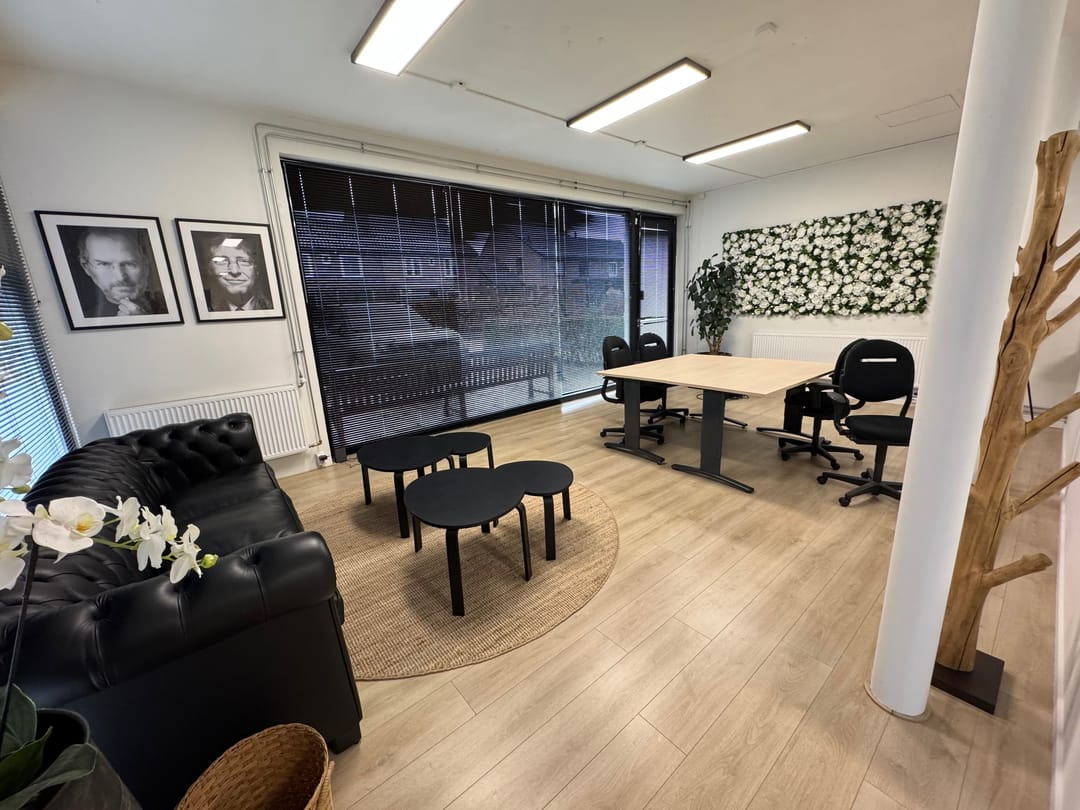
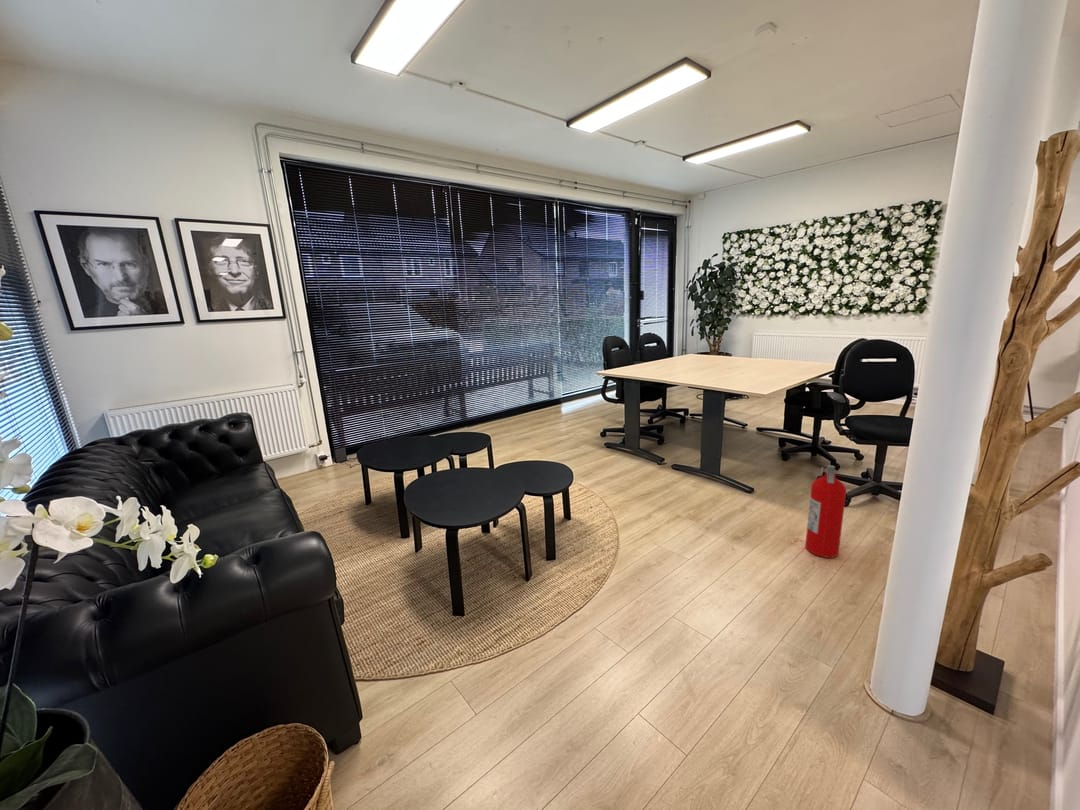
+ fire extinguisher [804,464,847,559]
